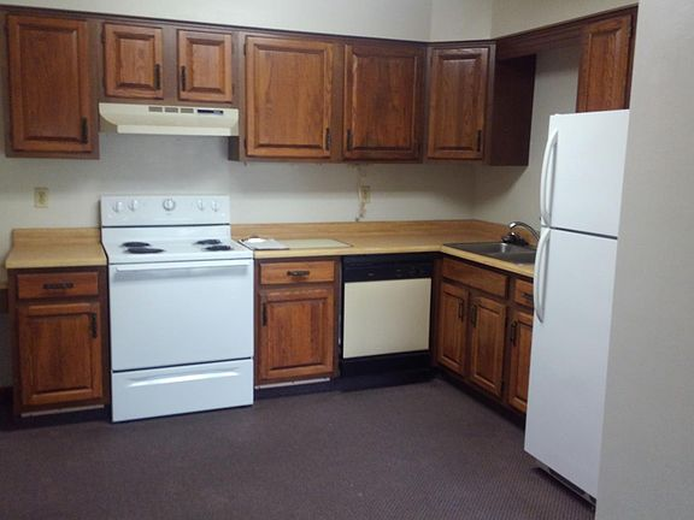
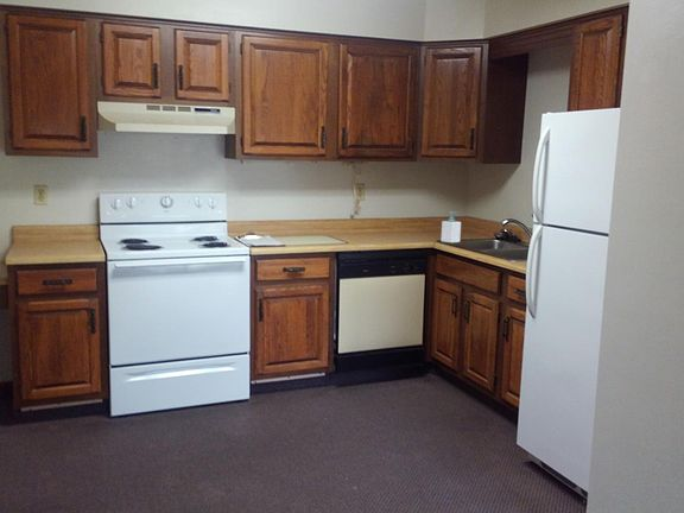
+ soap bottle [441,211,462,243]
